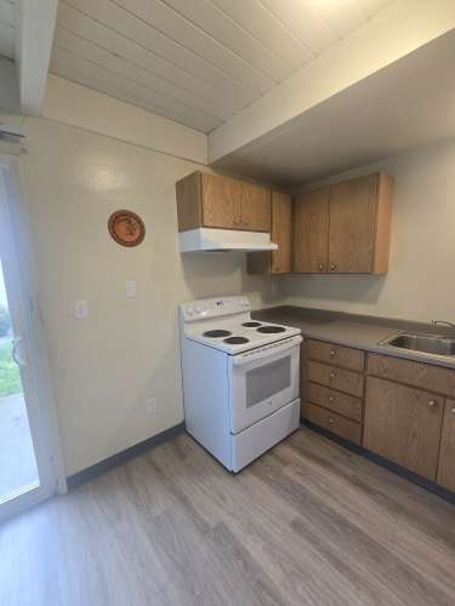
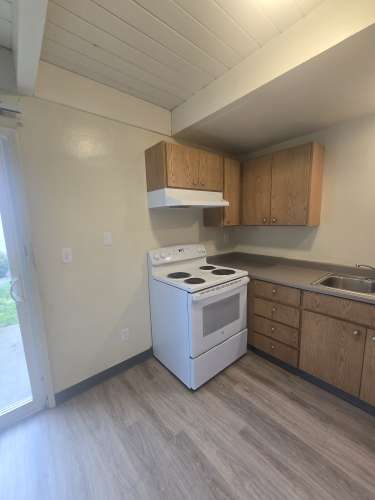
- decorative plate [107,208,147,248]
